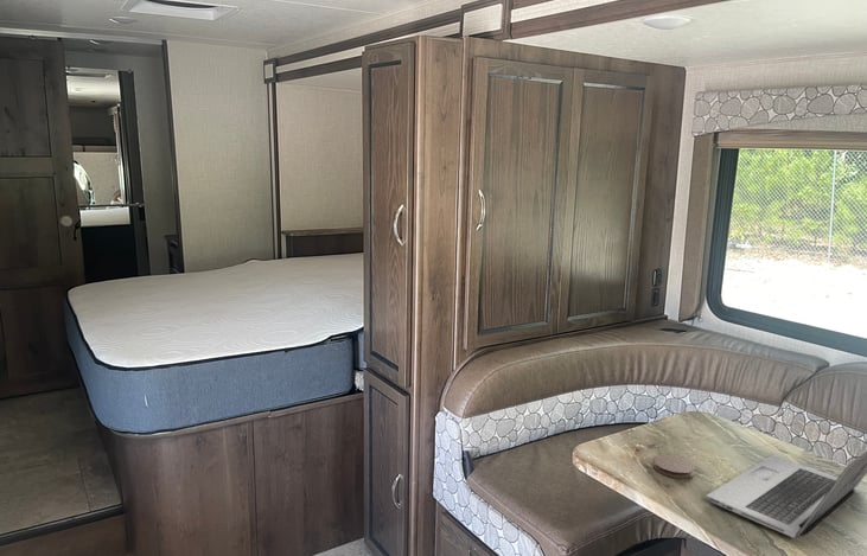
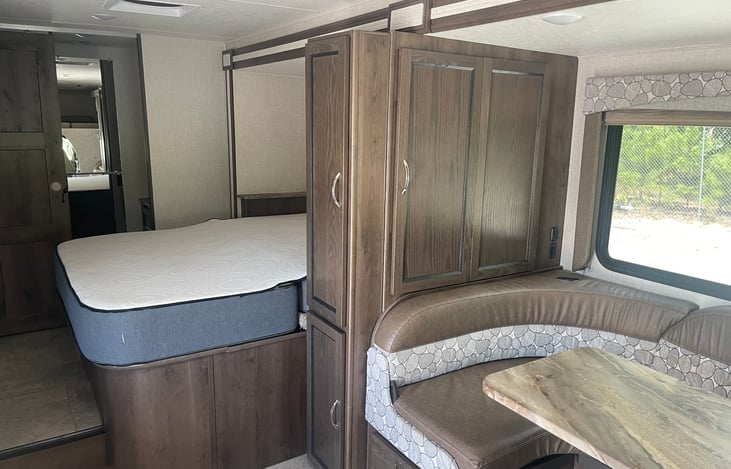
- laptop [705,450,867,539]
- coaster [652,454,696,479]
